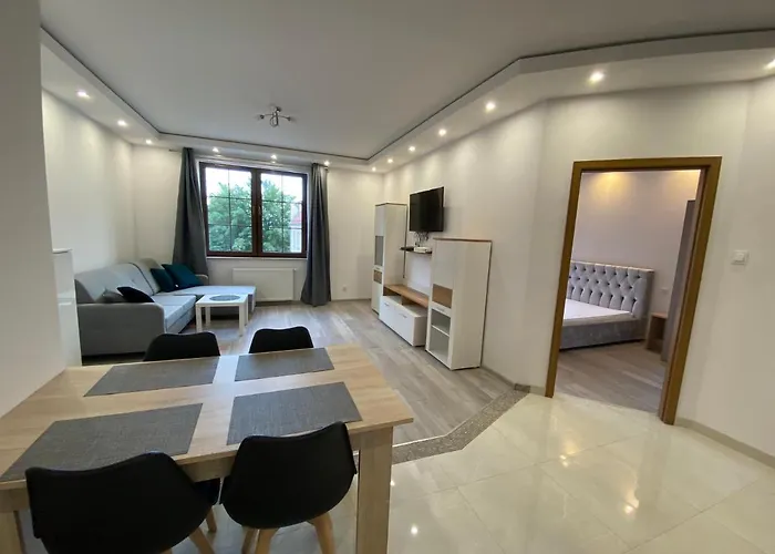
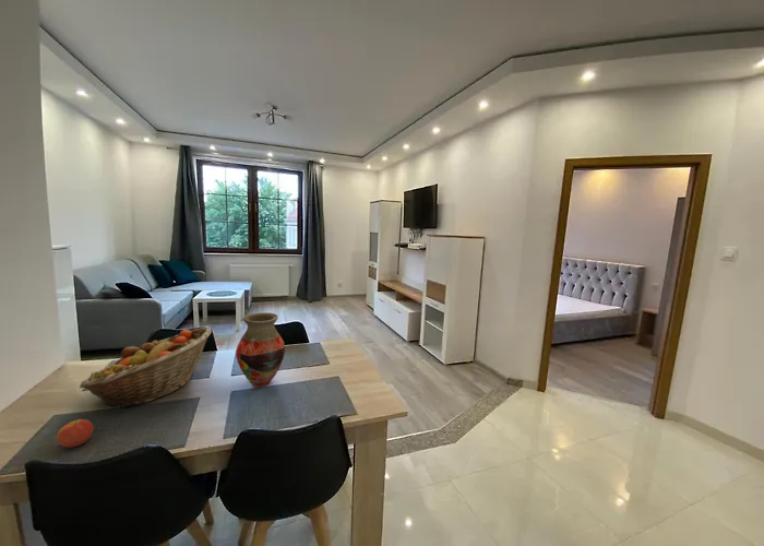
+ apple [56,418,95,449]
+ fruit basket [79,327,212,410]
+ vase [235,311,286,389]
